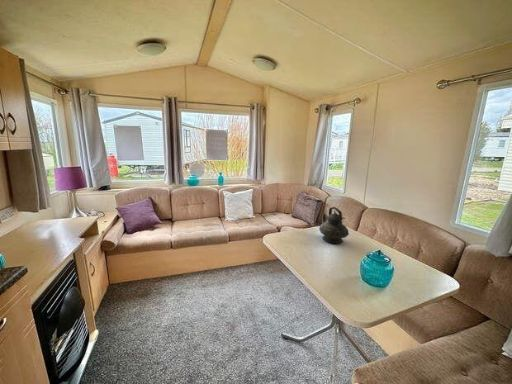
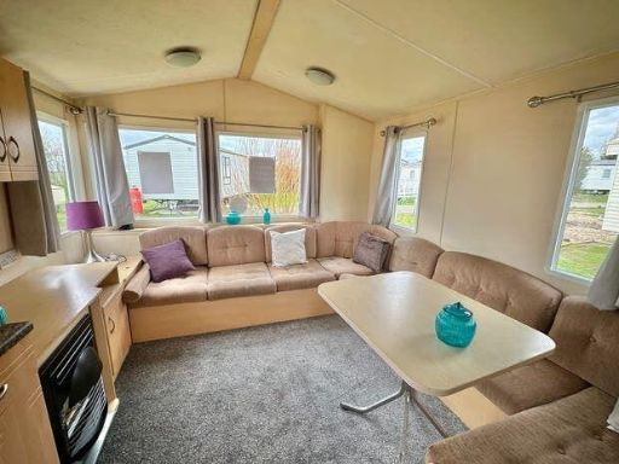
- teapot [318,206,350,245]
